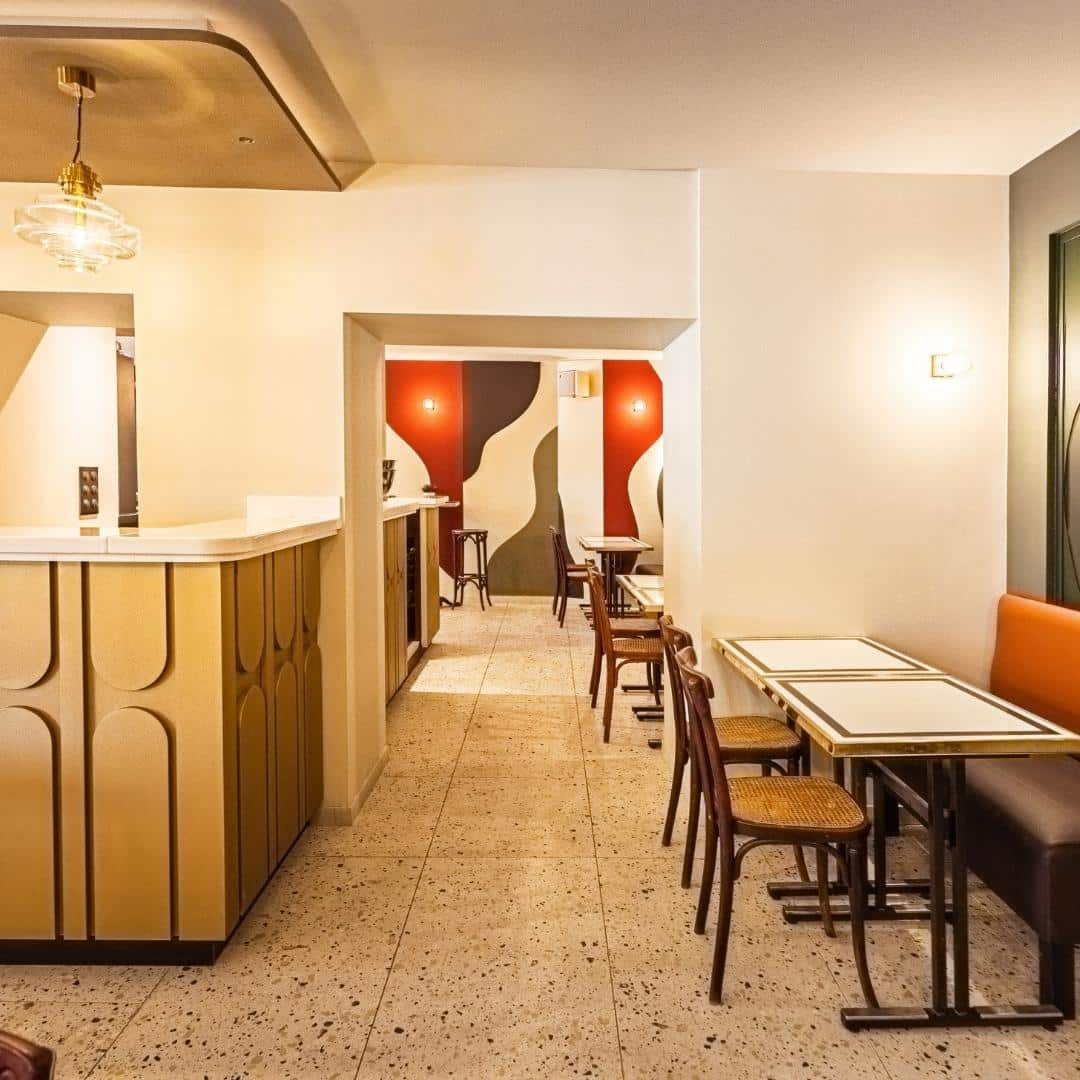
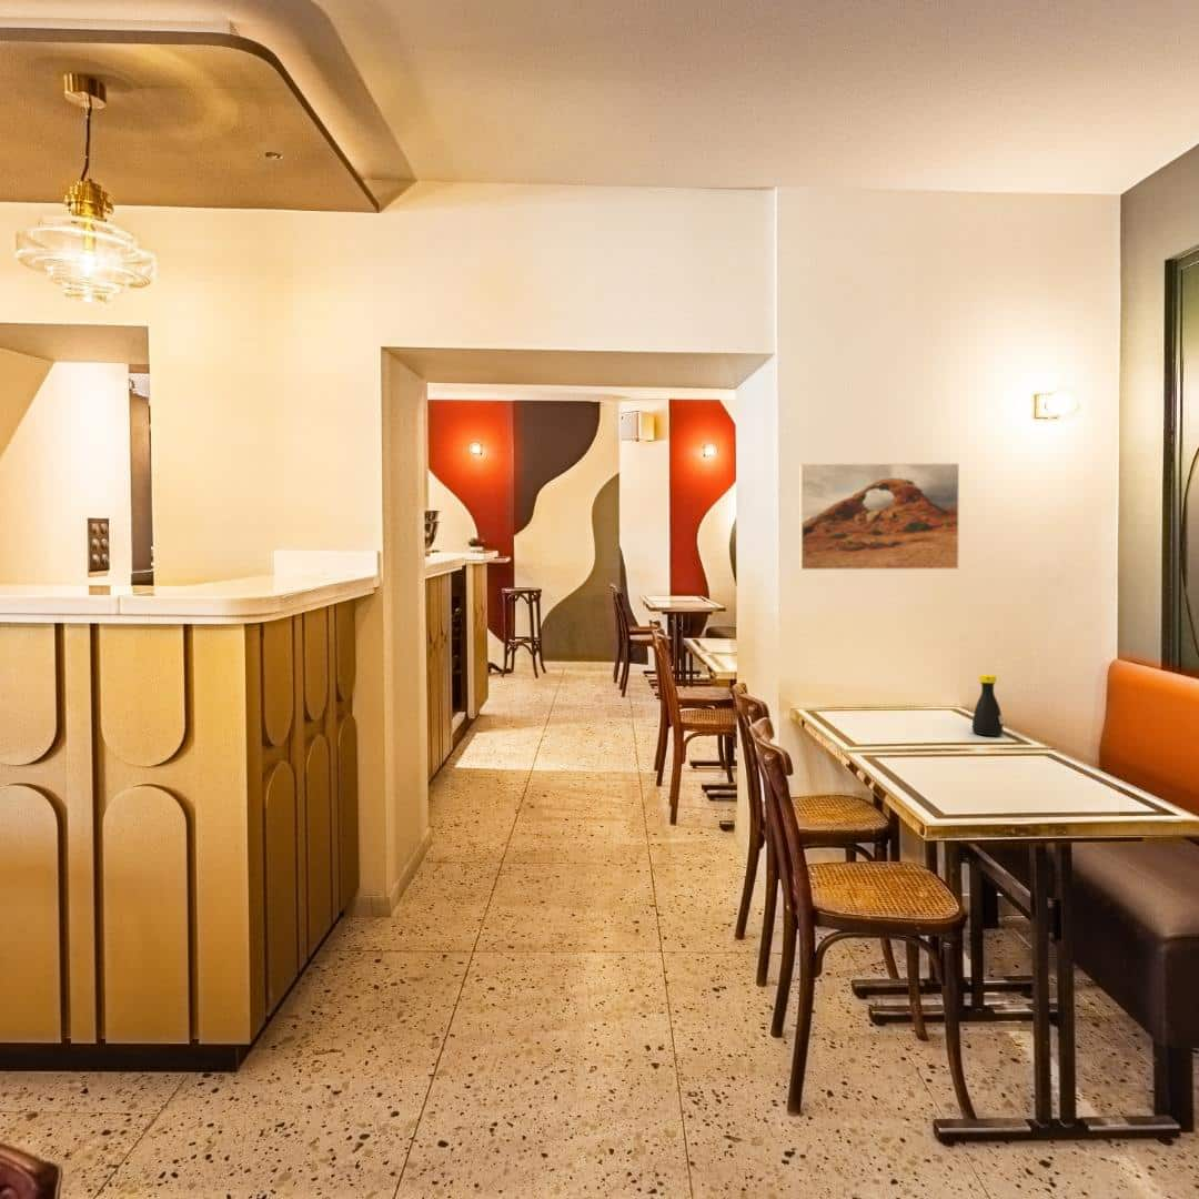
+ bottle [971,674,1004,737]
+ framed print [798,462,960,571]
